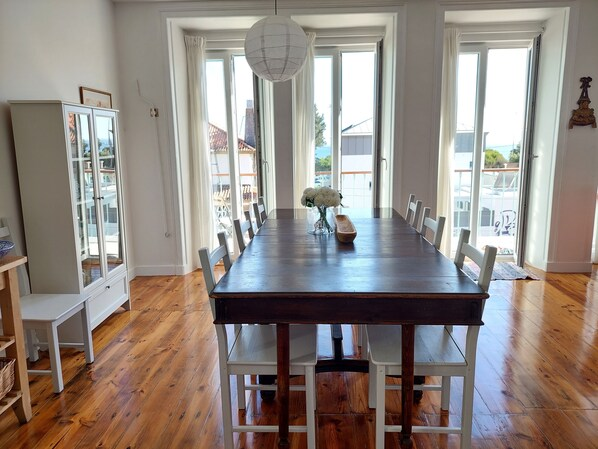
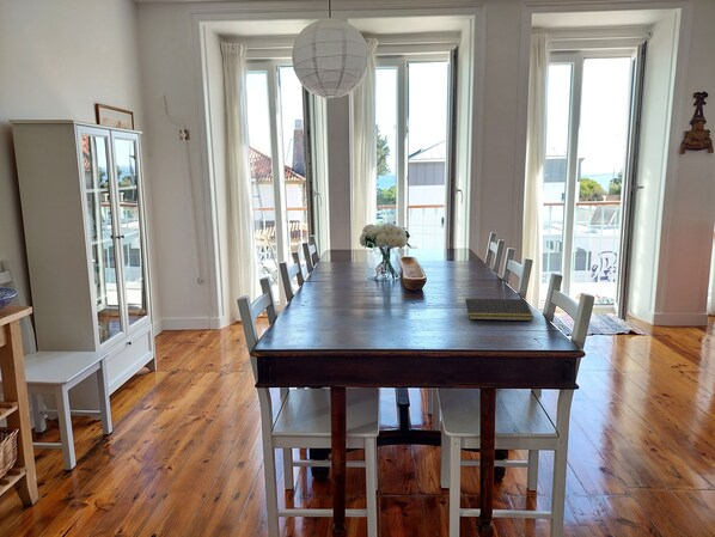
+ notepad [463,298,536,322]
